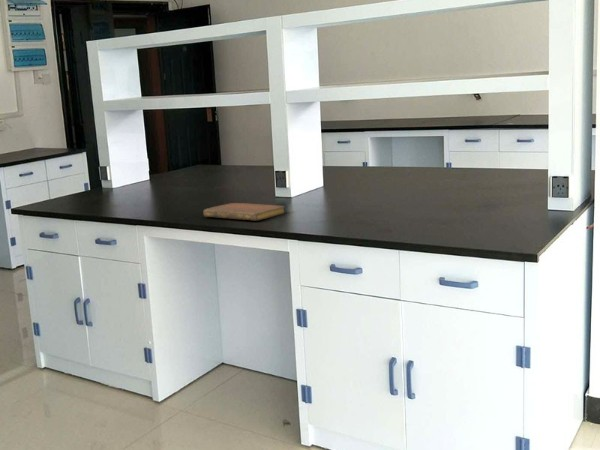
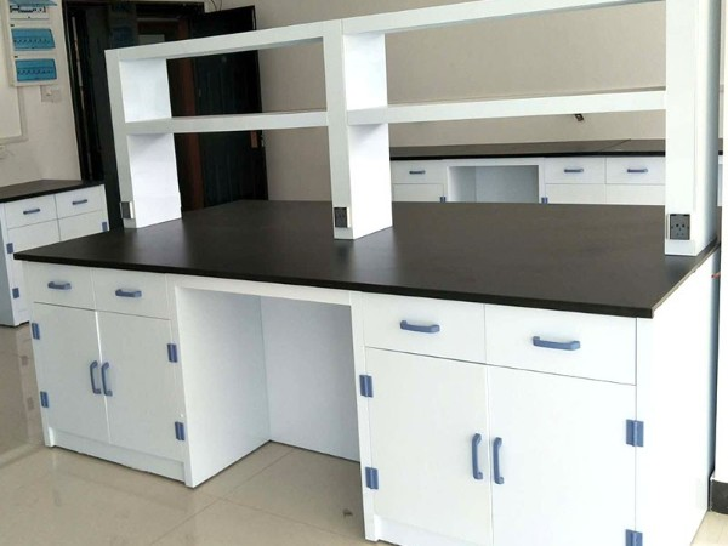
- notebook [202,202,286,222]
